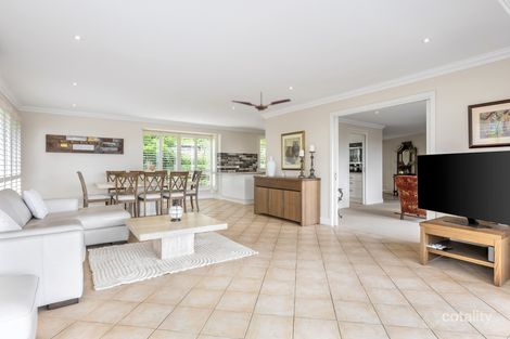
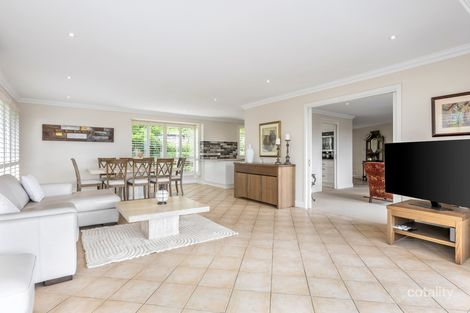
- ceiling fan [231,91,292,113]
